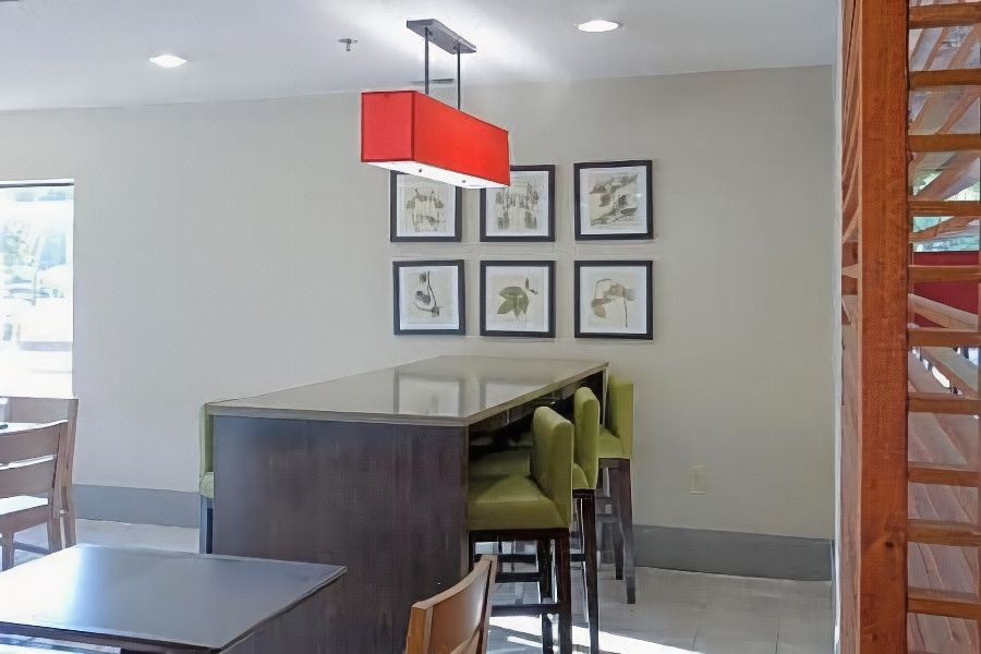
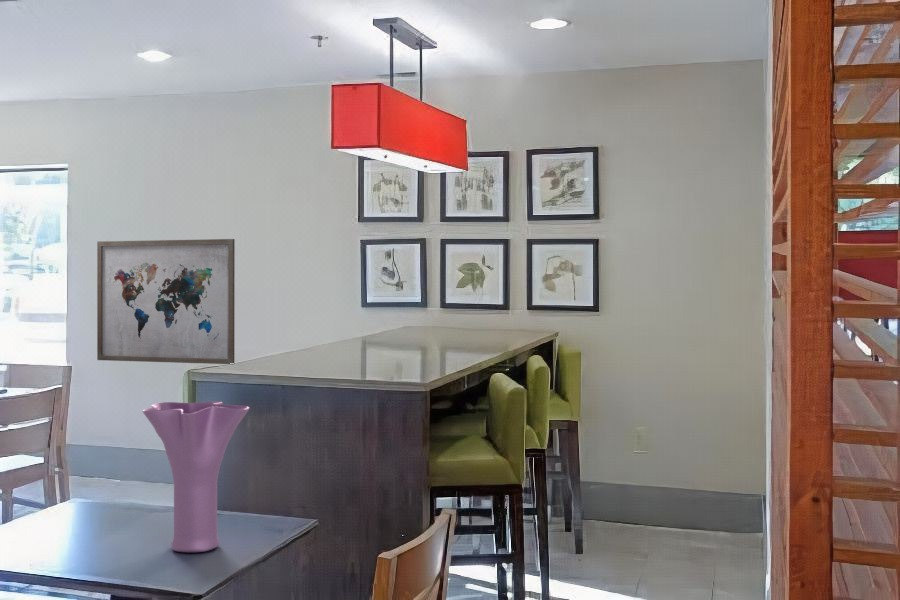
+ vase [141,401,251,553]
+ wall art [96,238,236,365]
